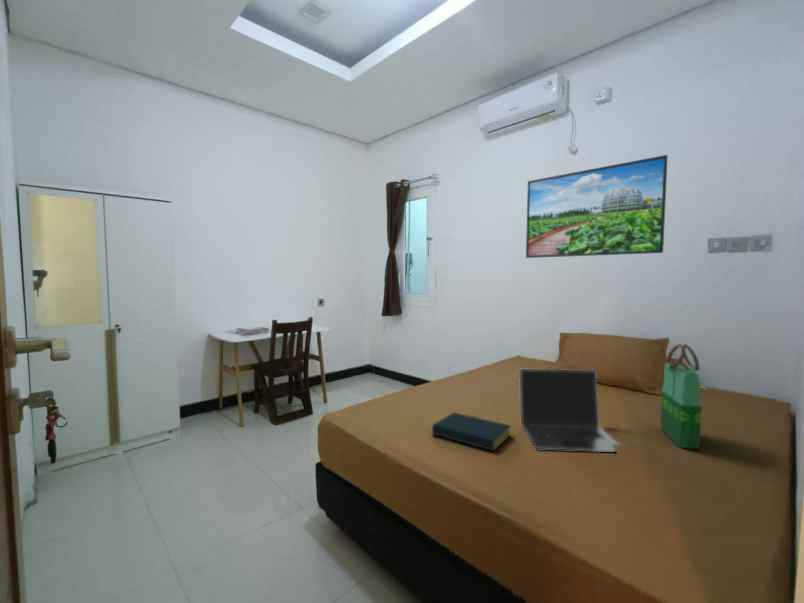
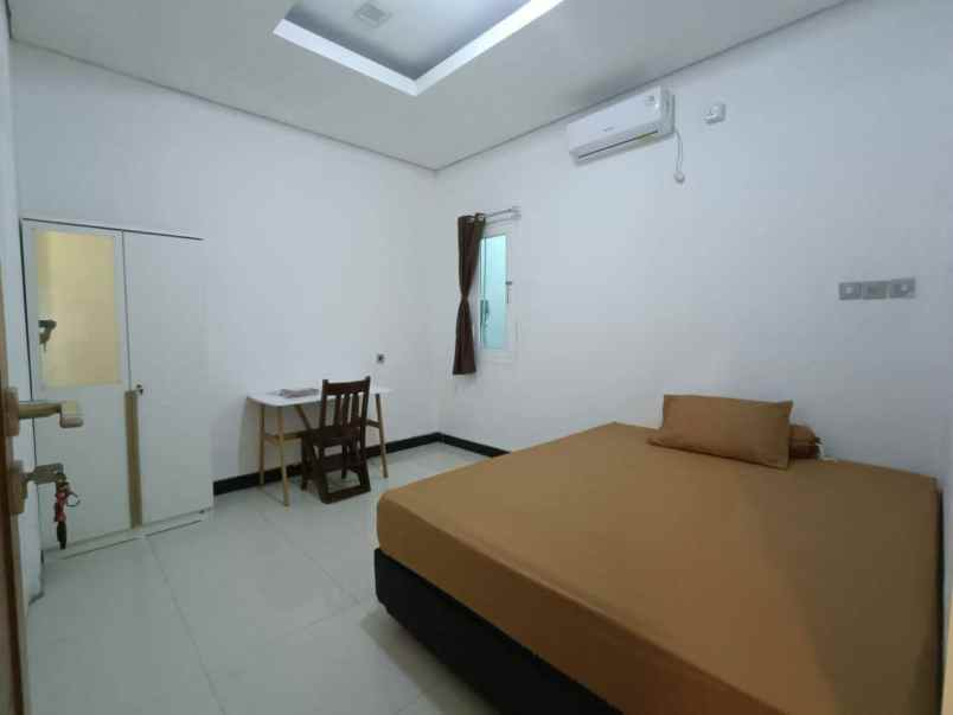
- hardback book [431,411,512,452]
- tote bag [659,343,703,450]
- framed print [525,154,669,259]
- laptop [518,368,621,453]
